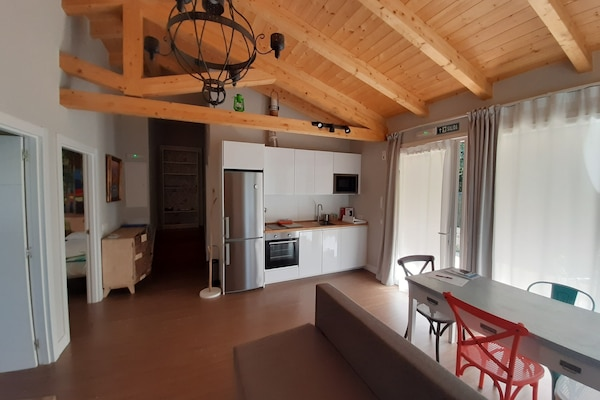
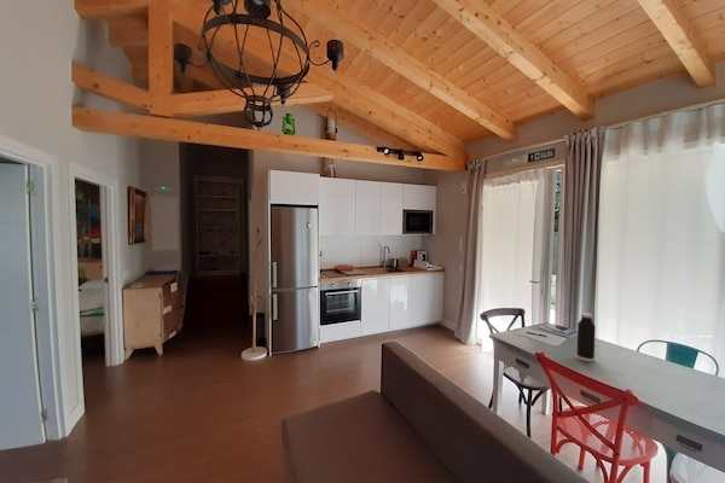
+ water bottle [575,312,597,362]
